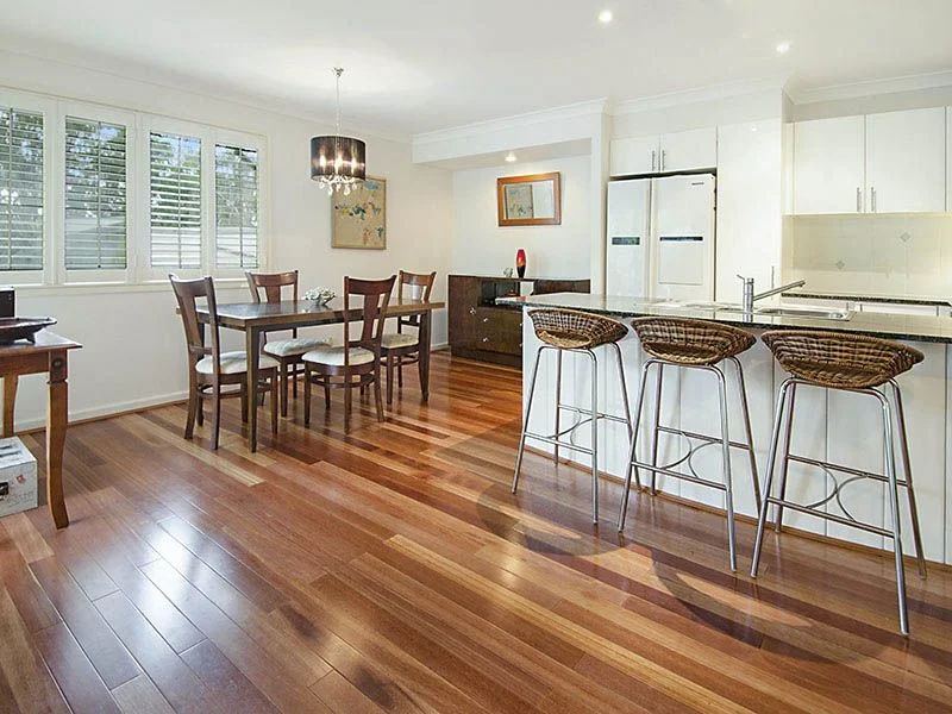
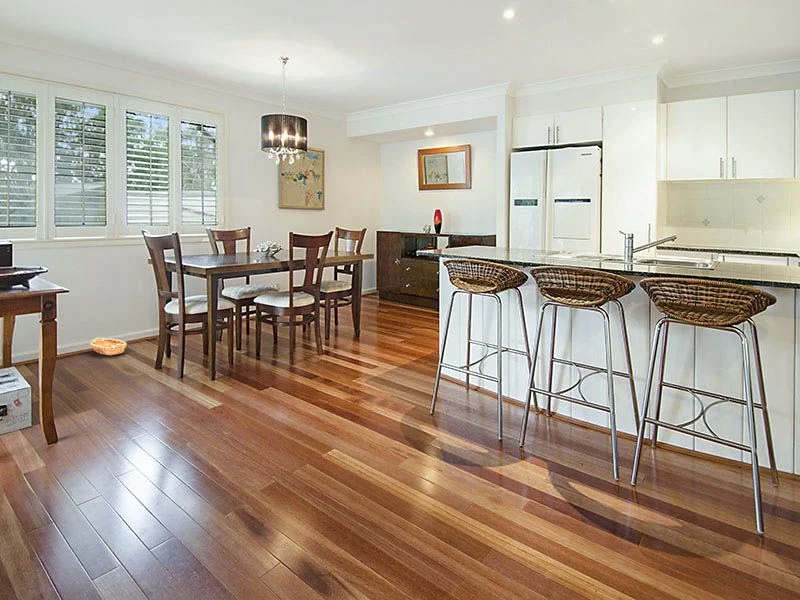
+ basket [89,337,128,356]
